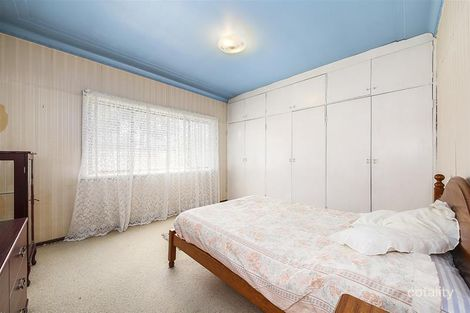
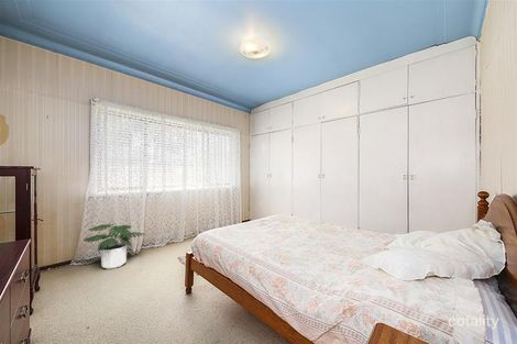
+ potted plant [81,223,145,270]
